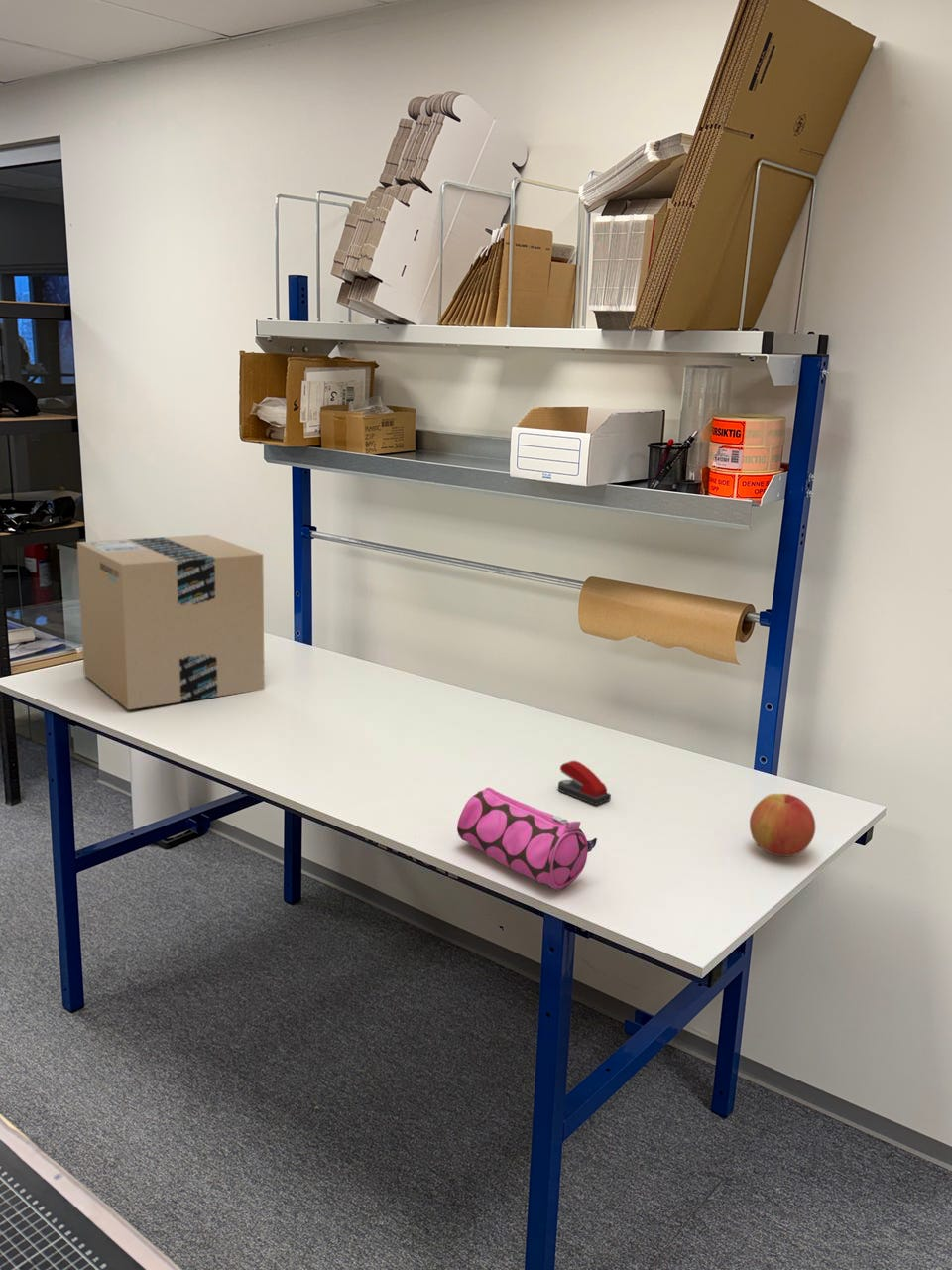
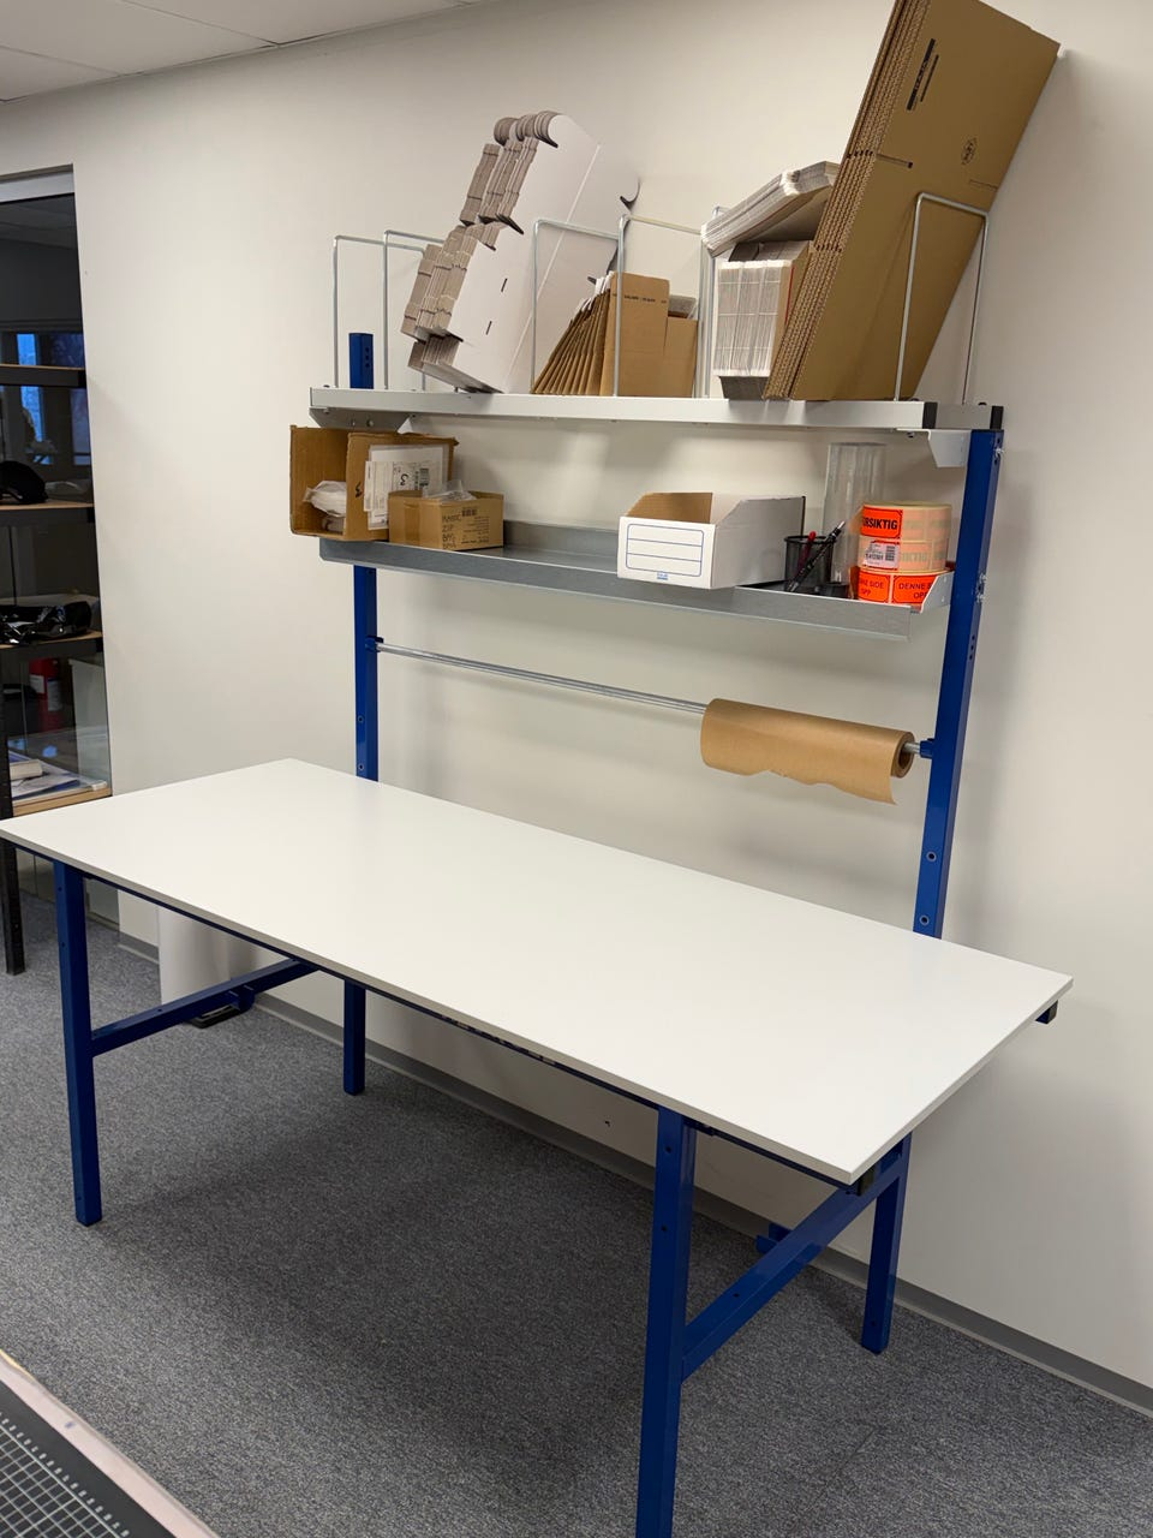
- pencil case [456,787,598,891]
- cardboard box [76,534,266,710]
- apple [749,793,816,857]
- stapler [557,760,612,806]
